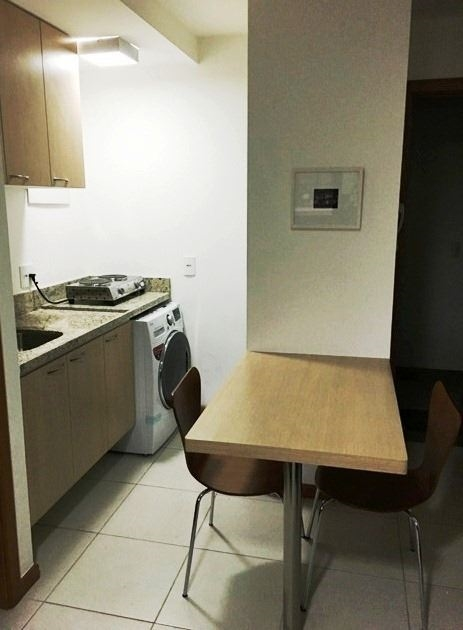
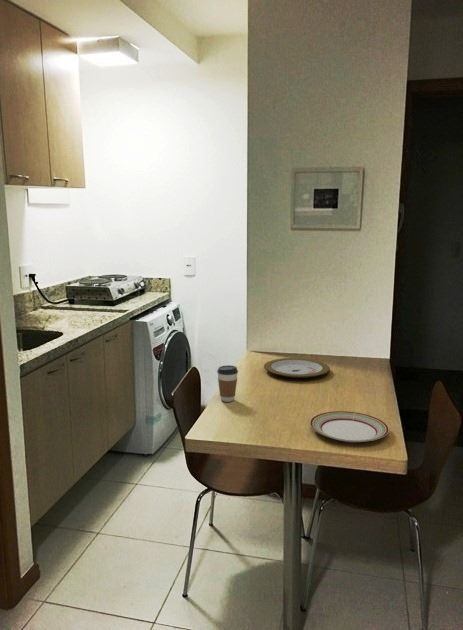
+ plate [309,410,390,443]
+ coffee cup [216,364,239,403]
+ plate [263,357,331,379]
